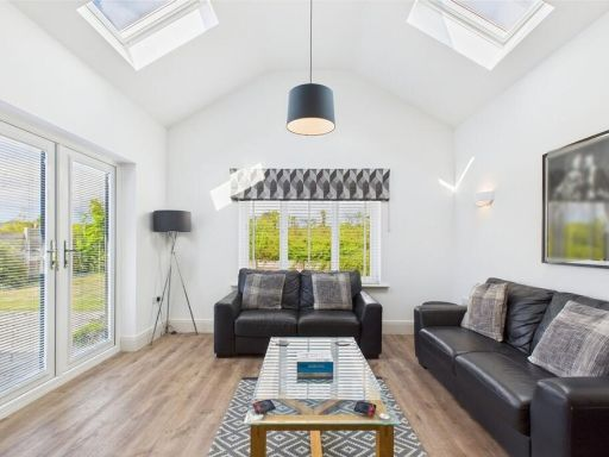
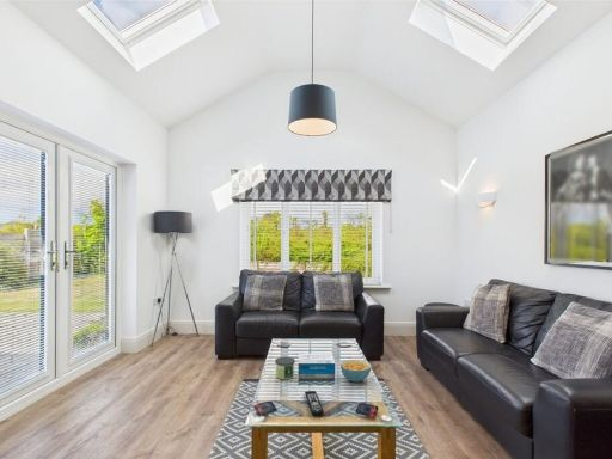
+ remote control [304,390,325,417]
+ candle [274,356,296,380]
+ cereal bowl [339,359,373,384]
